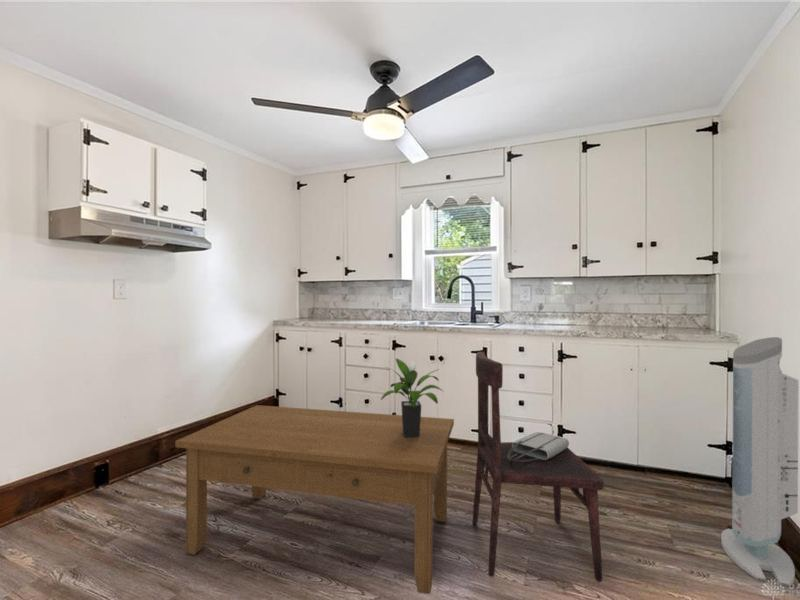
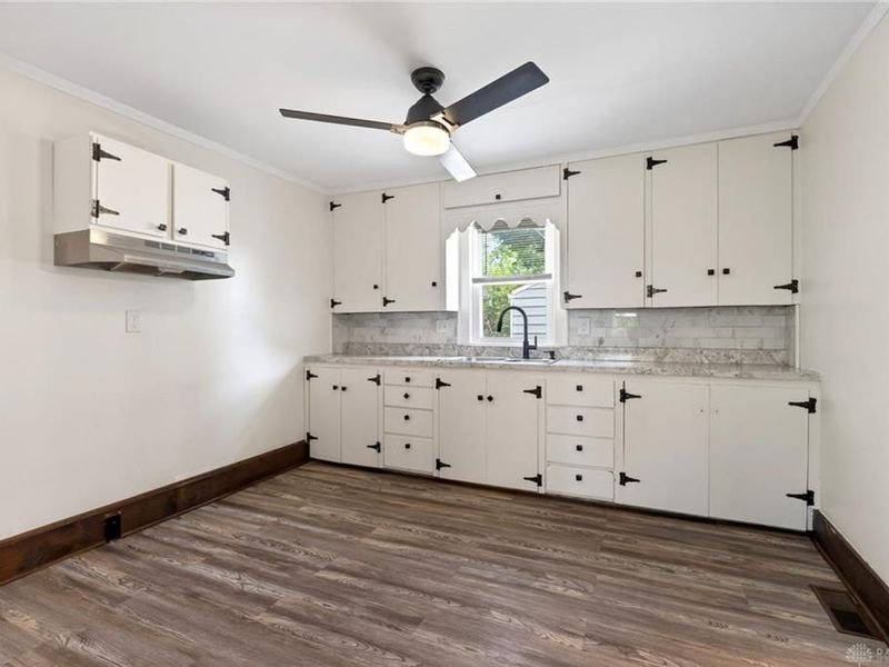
- potted plant [380,357,444,438]
- air purifier [720,336,800,588]
- coffee table [174,404,455,595]
- tote bag [508,431,570,461]
- dining chair [471,351,605,583]
